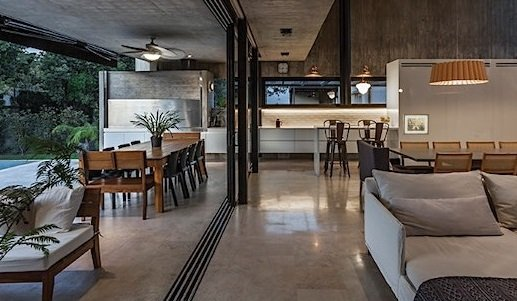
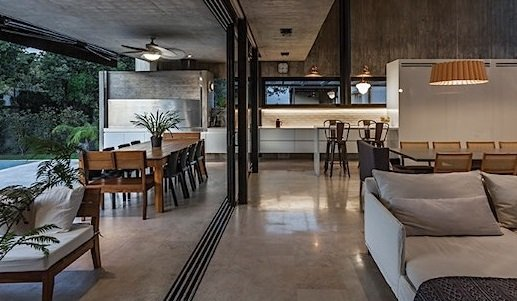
- wall art [402,113,430,136]
